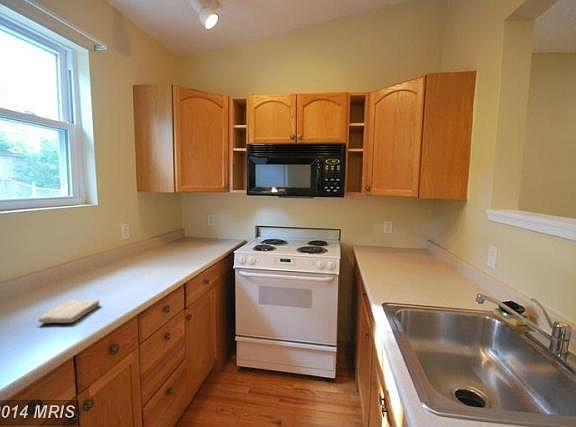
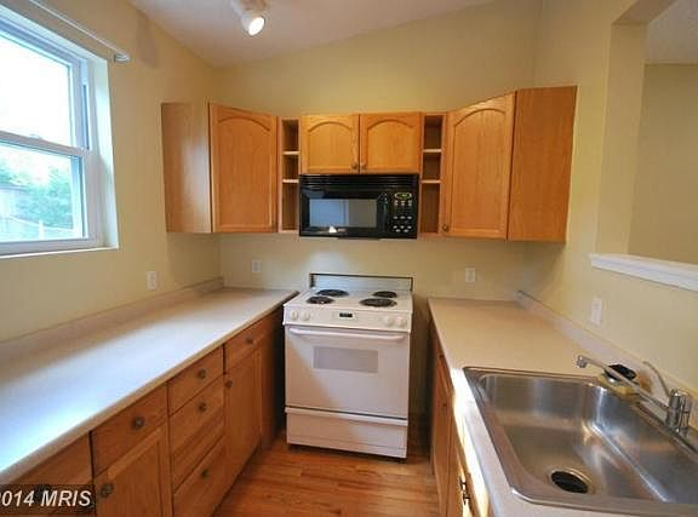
- washcloth [38,299,101,324]
